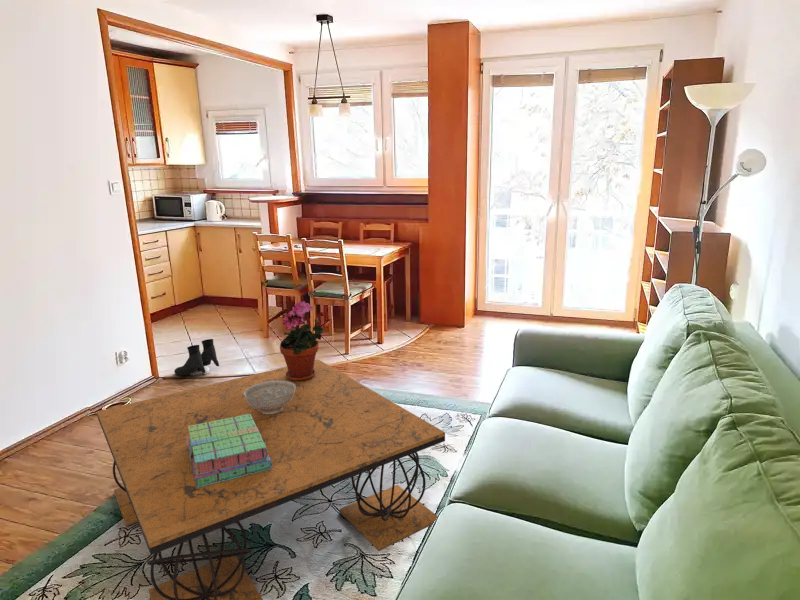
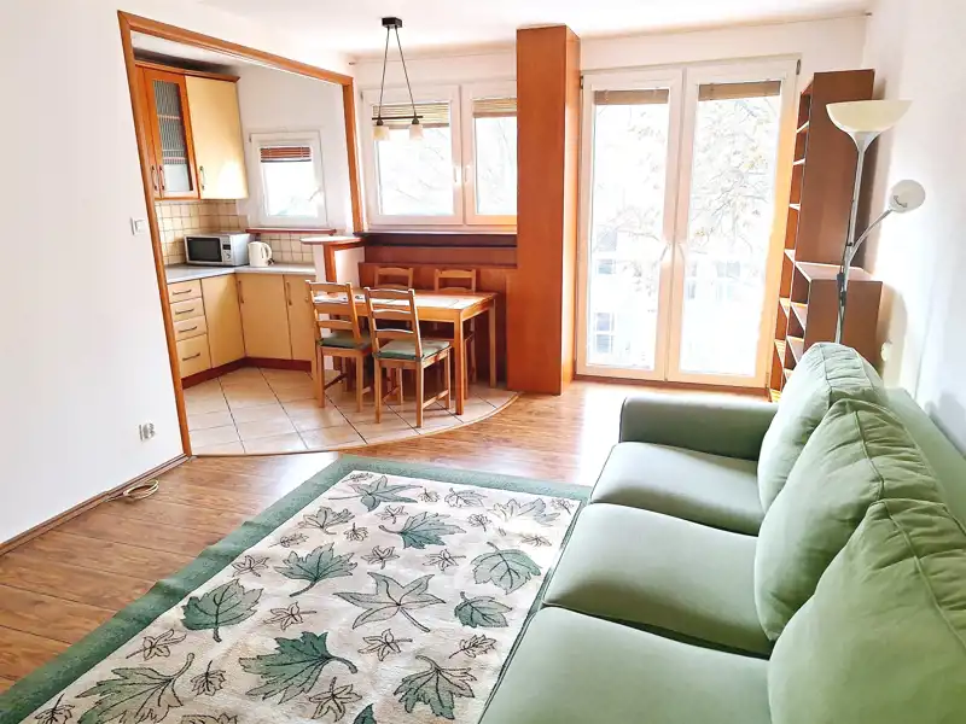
- potted plant [279,300,325,382]
- coffee table [96,358,446,600]
- decorative bowl [244,381,296,414]
- boots [173,338,220,376]
- stack of books [186,414,272,488]
